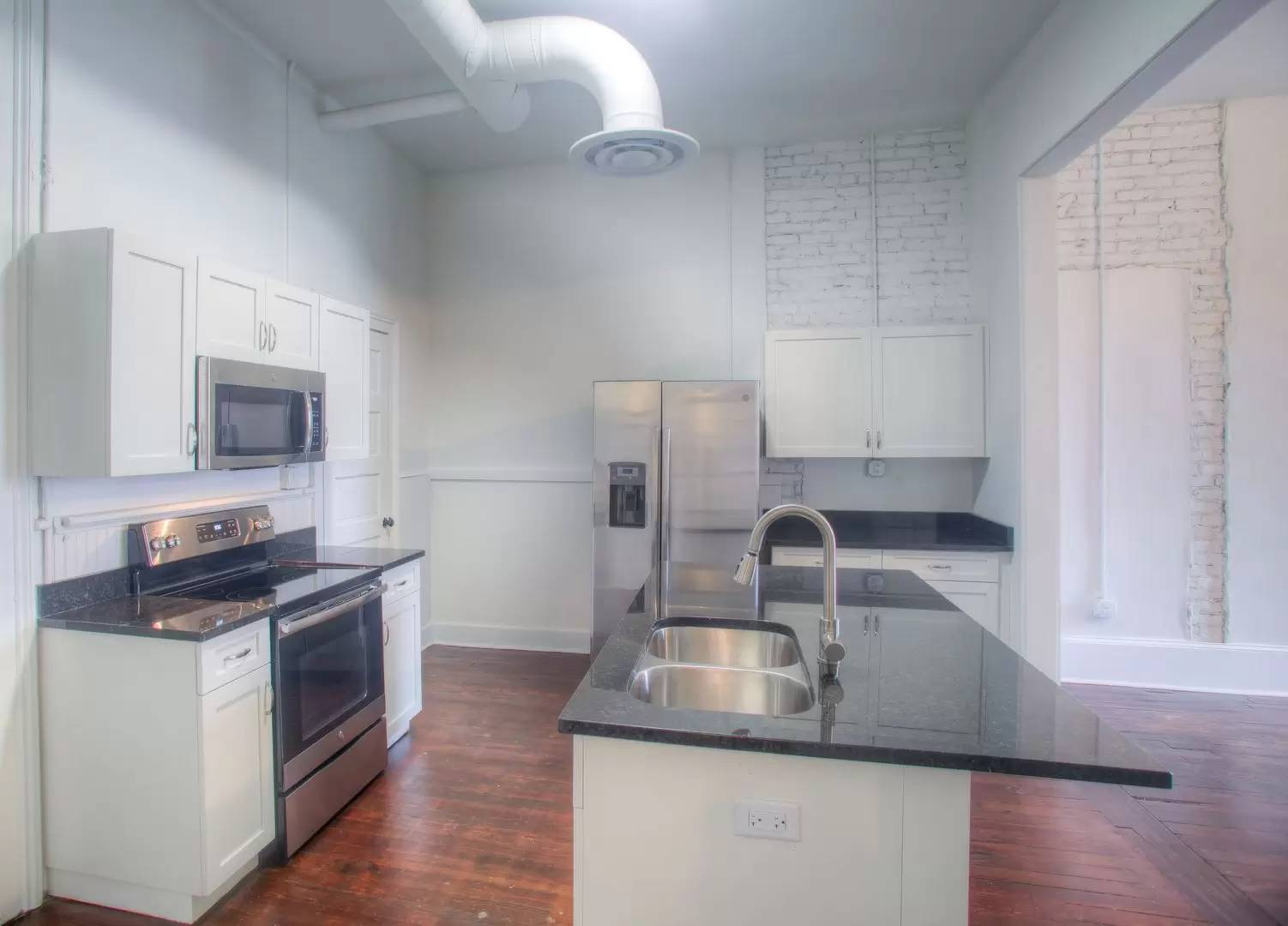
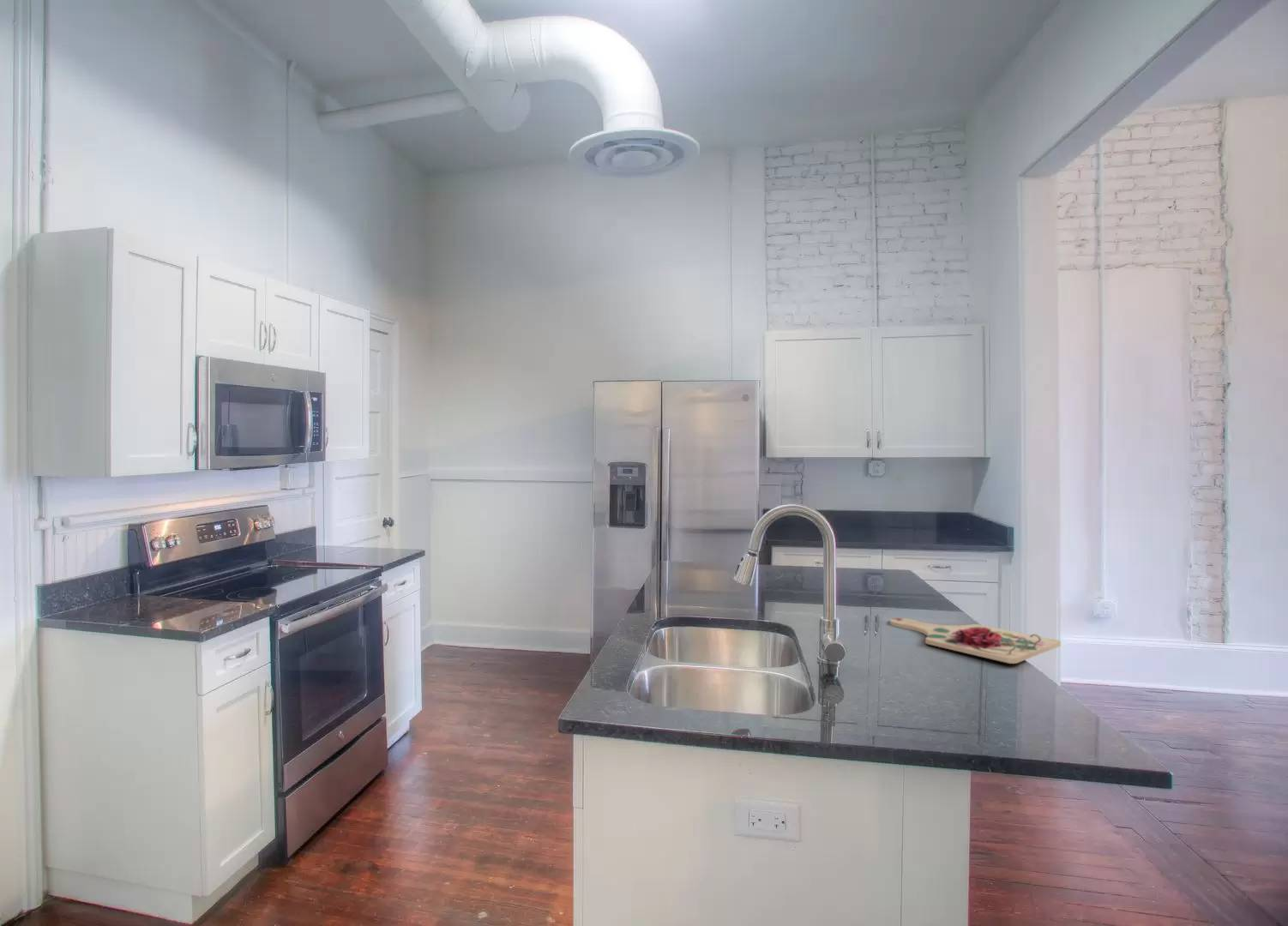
+ cutting board [889,617,1062,664]
